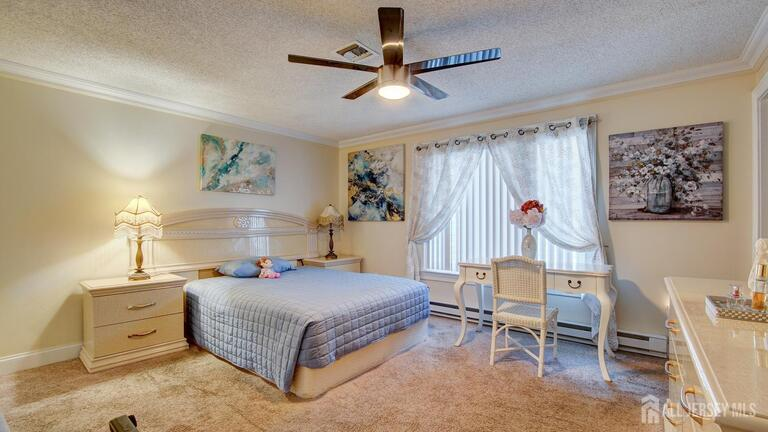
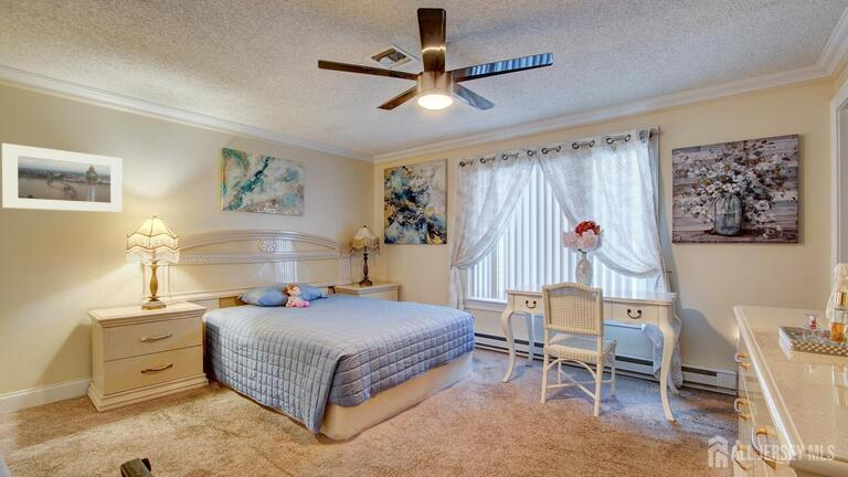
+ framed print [1,142,124,213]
